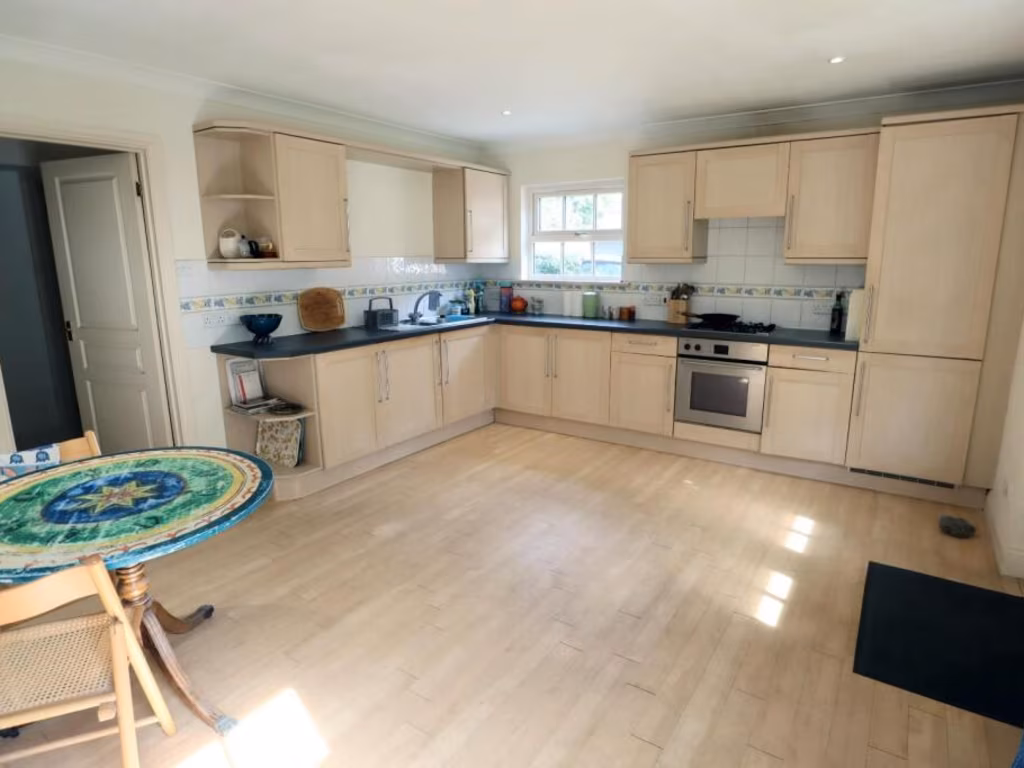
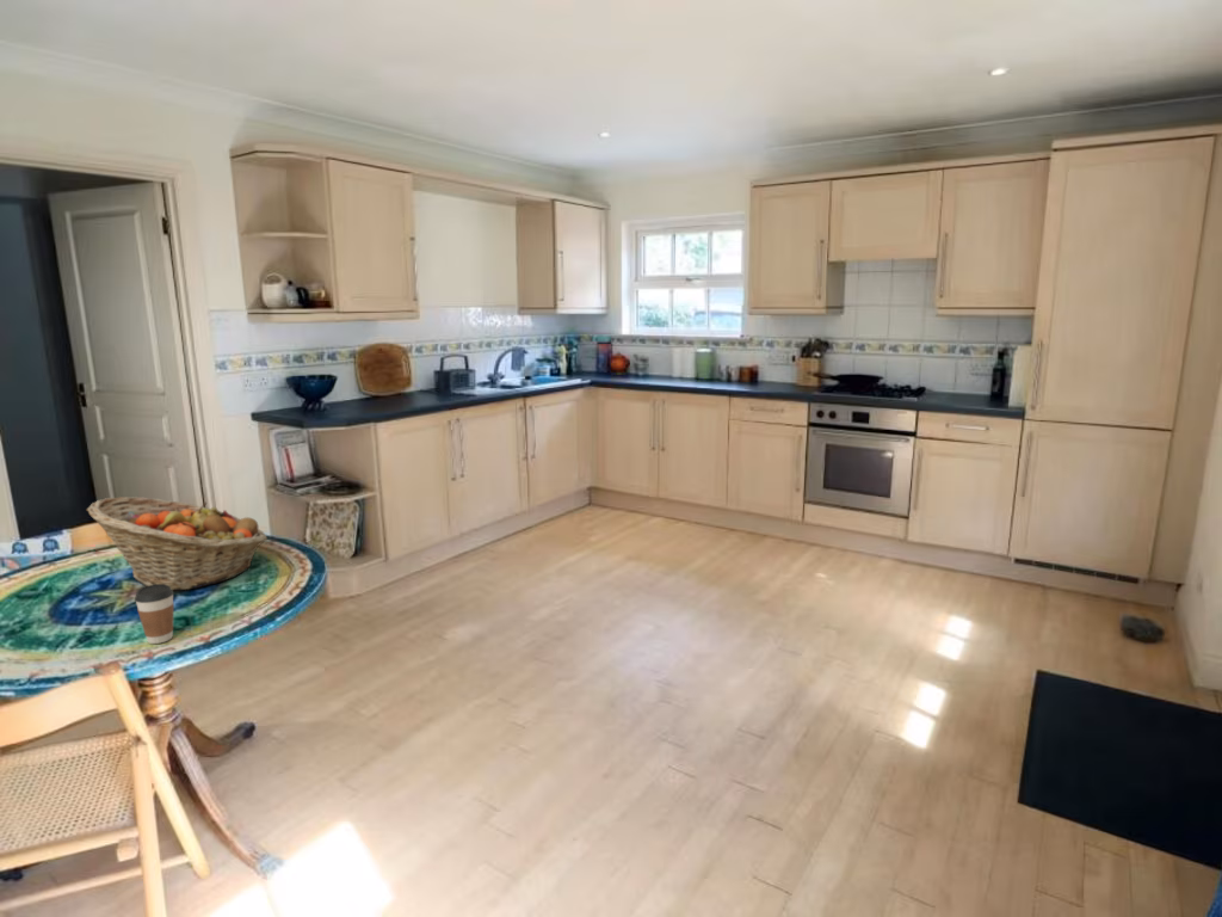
+ fruit basket [86,496,269,591]
+ coffee cup [134,584,175,645]
